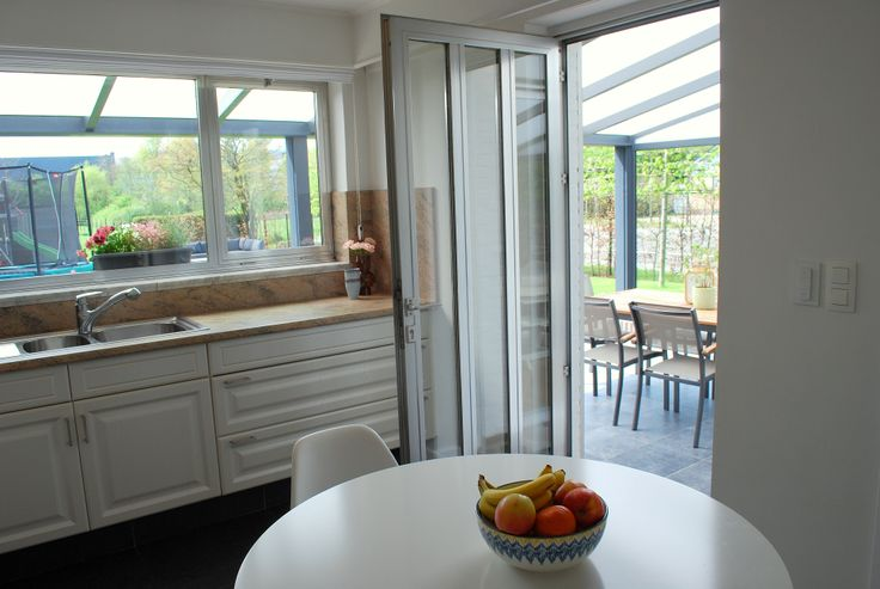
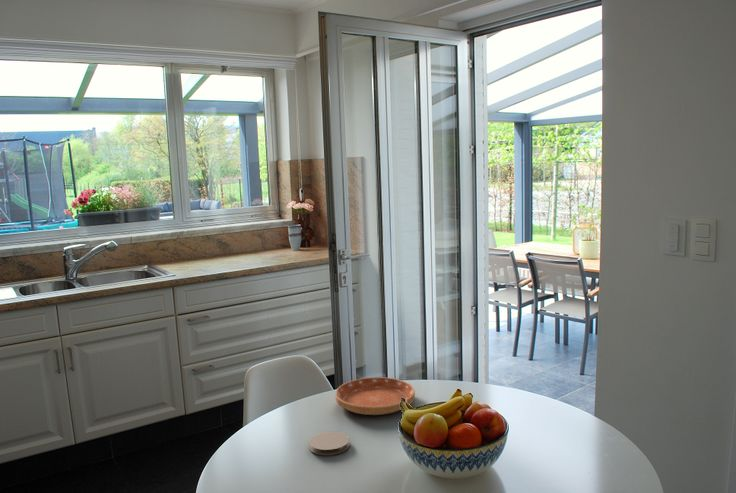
+ saucer [334,376,416,416]
+ coaster [308,431,351,456]
